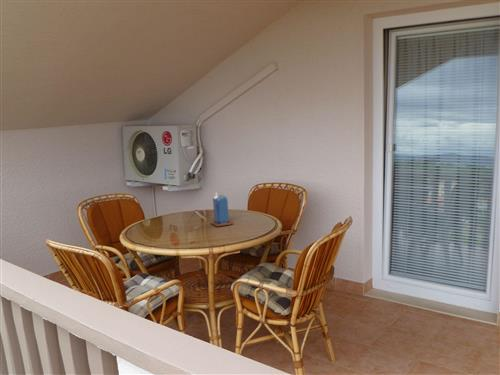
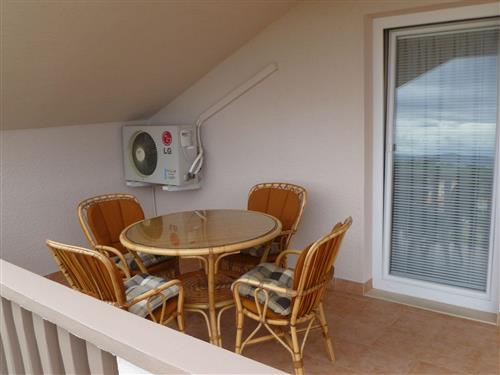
- candle [209,192,234,228]
